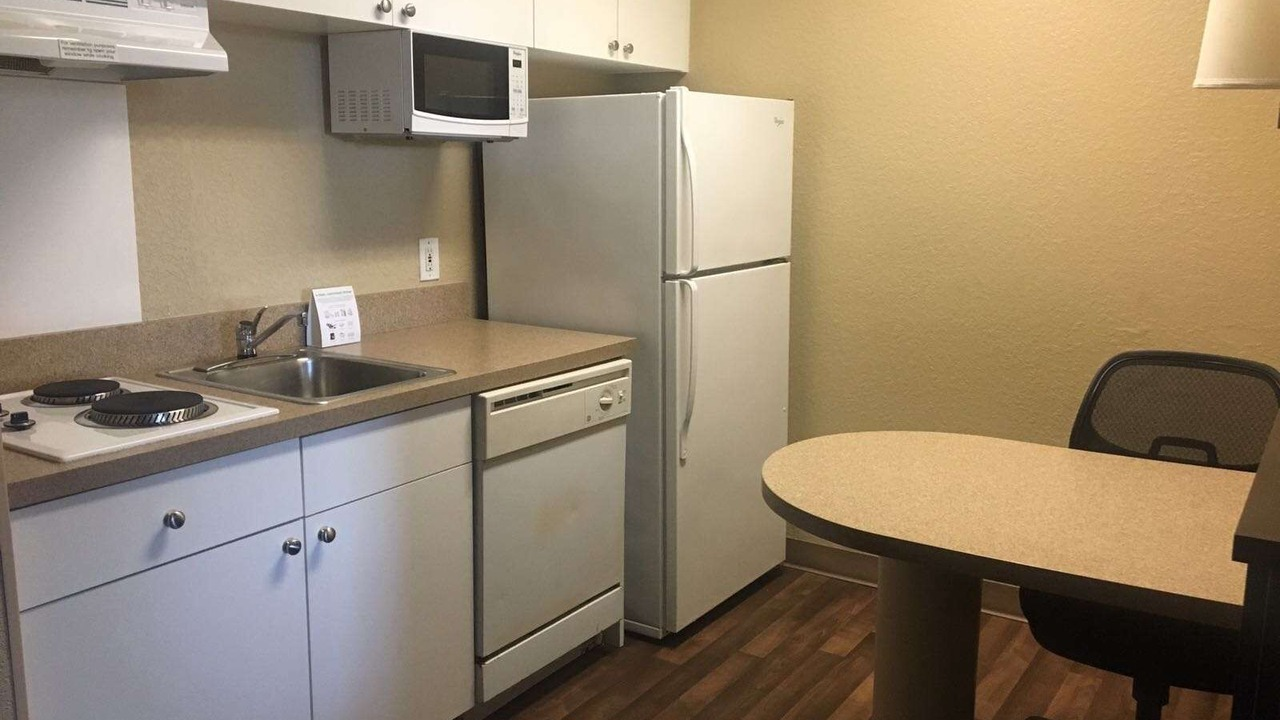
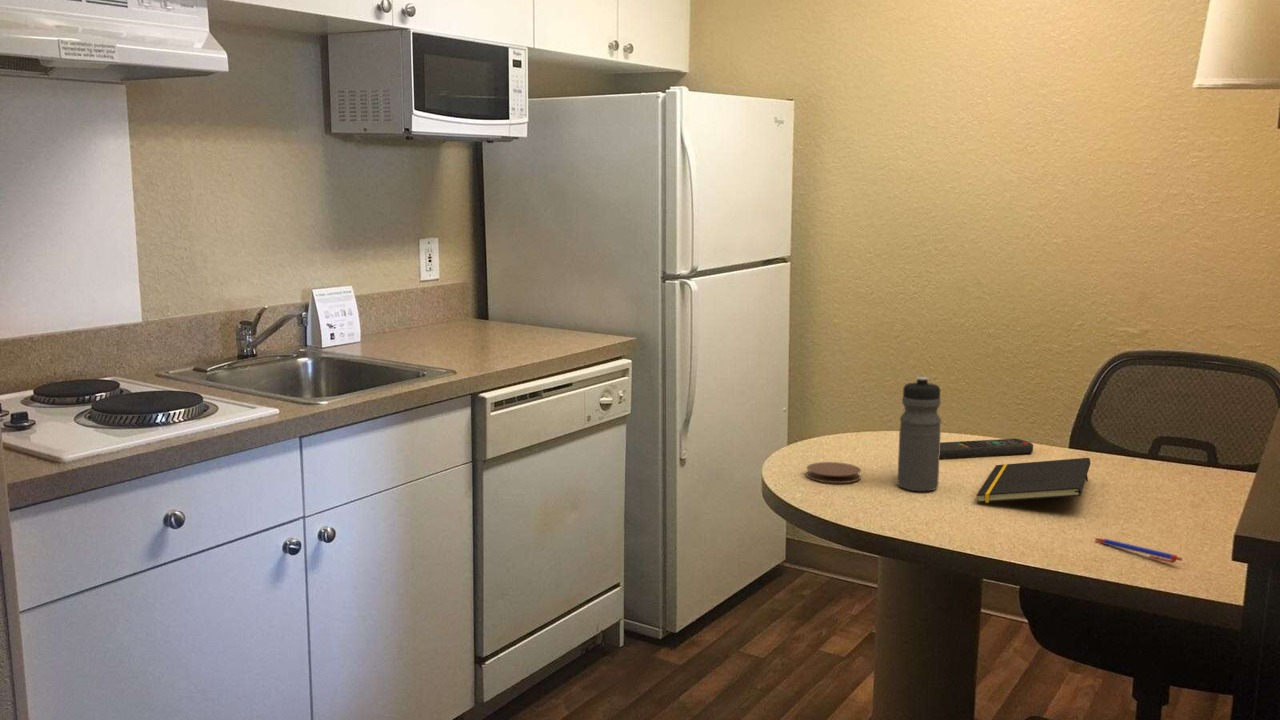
+ notepad [976,457,1091,504]
+ water bottle [896,375,942,492]
+ pen [1093,537,1183,564]
+ remote control [939,438,1034,459]
+ coaster [805,461,862,484]
